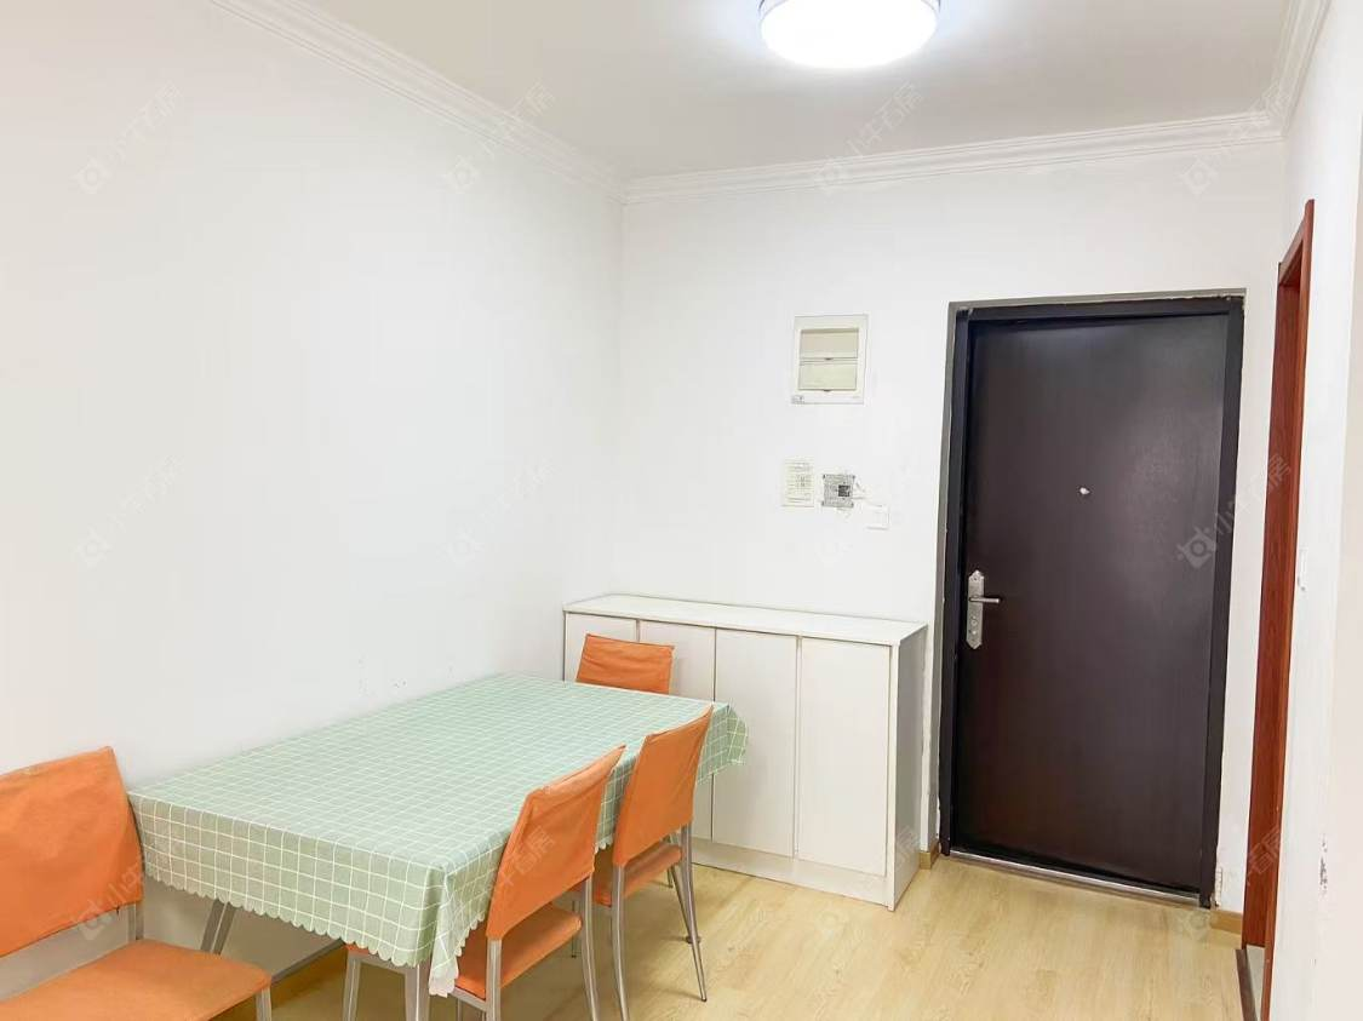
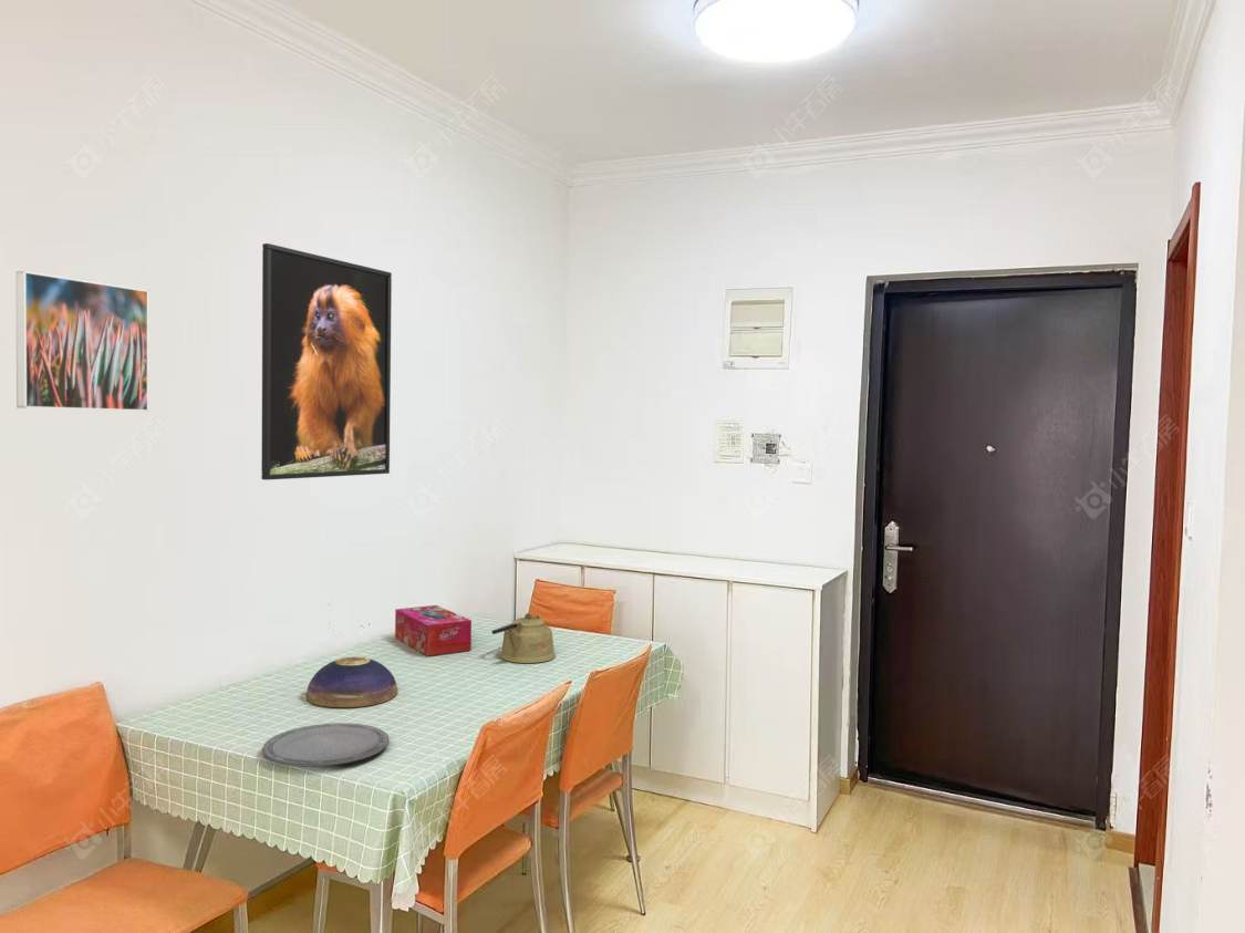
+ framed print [260,242,393,481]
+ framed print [14,270,149,413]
+ plate [261,722,390,768]
+ tissue box [394,604,473,656]
+ kettle [490,612,557,664]
+ decorative bowl [305,655,398,708]
